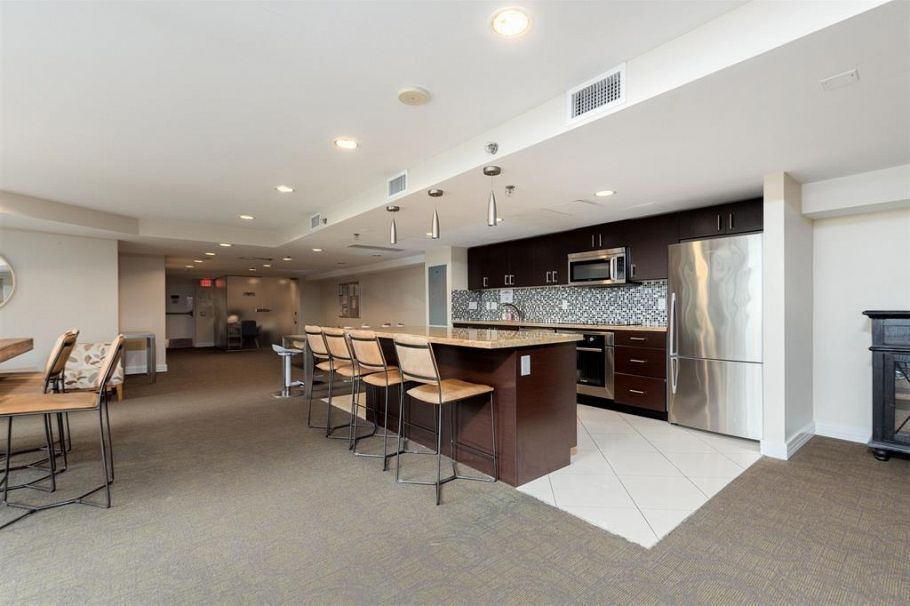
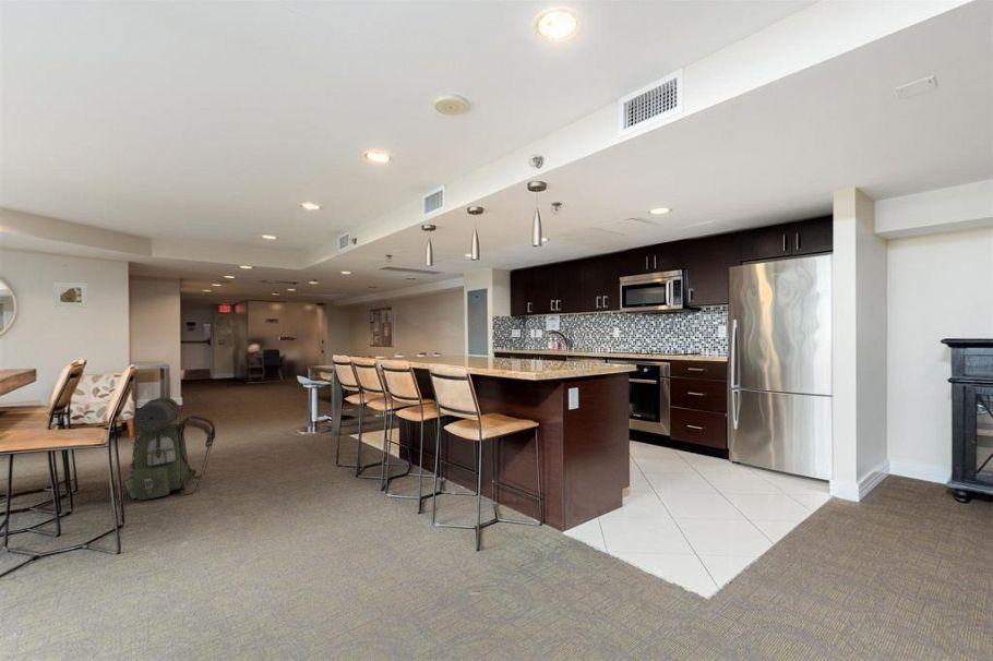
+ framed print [52,280,88,309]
+ backpack [122,396,217,501]
